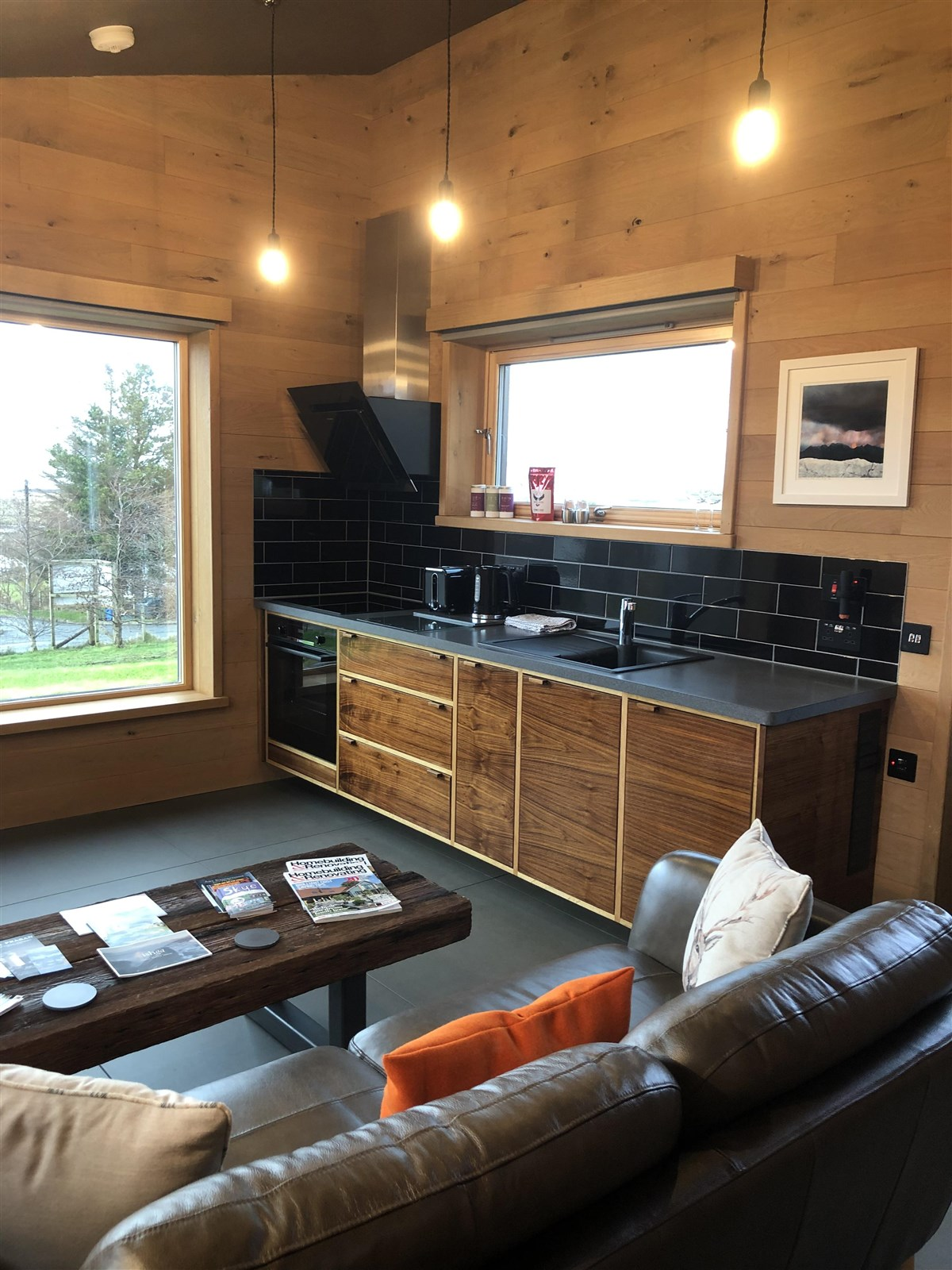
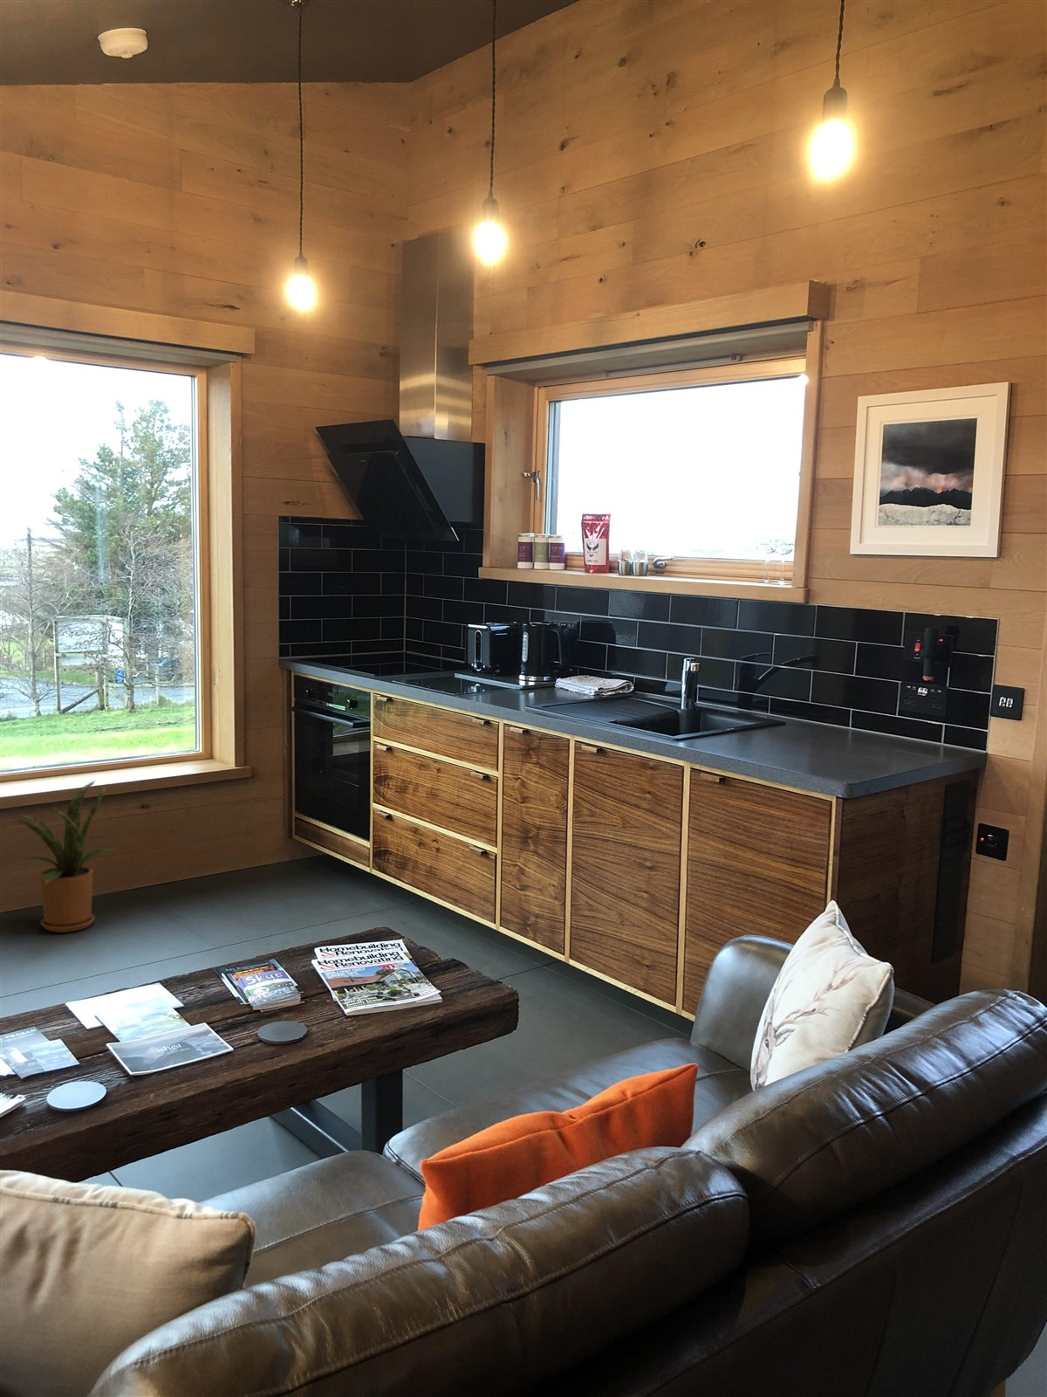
+ house plant [4,779,120,934]
